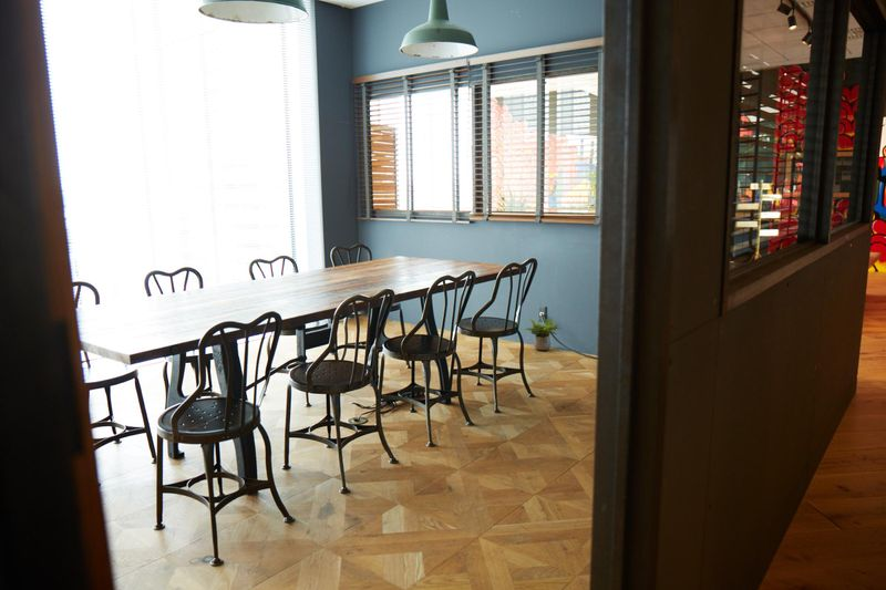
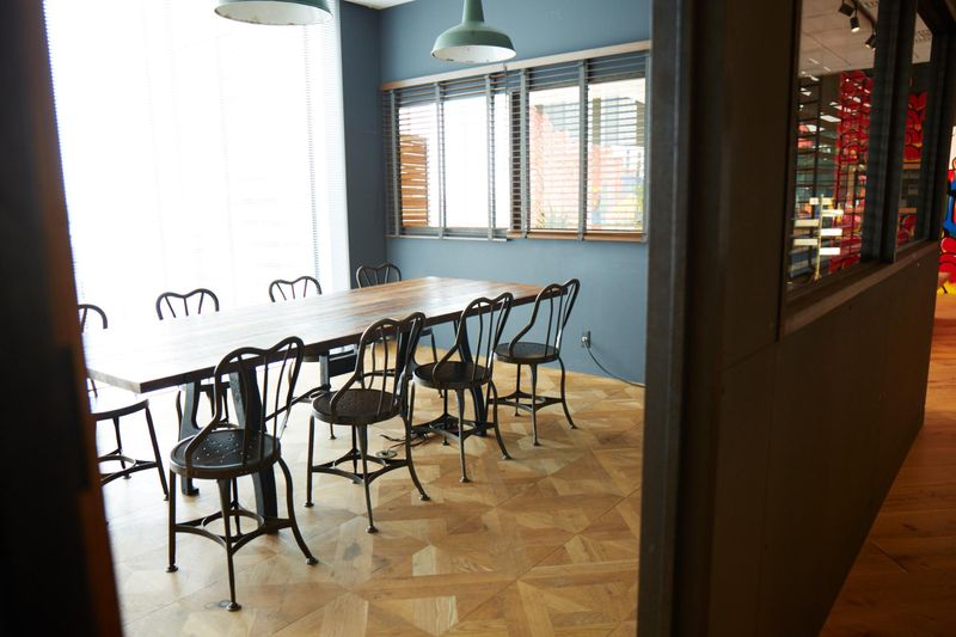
- potted plant [524,317,563,351]
